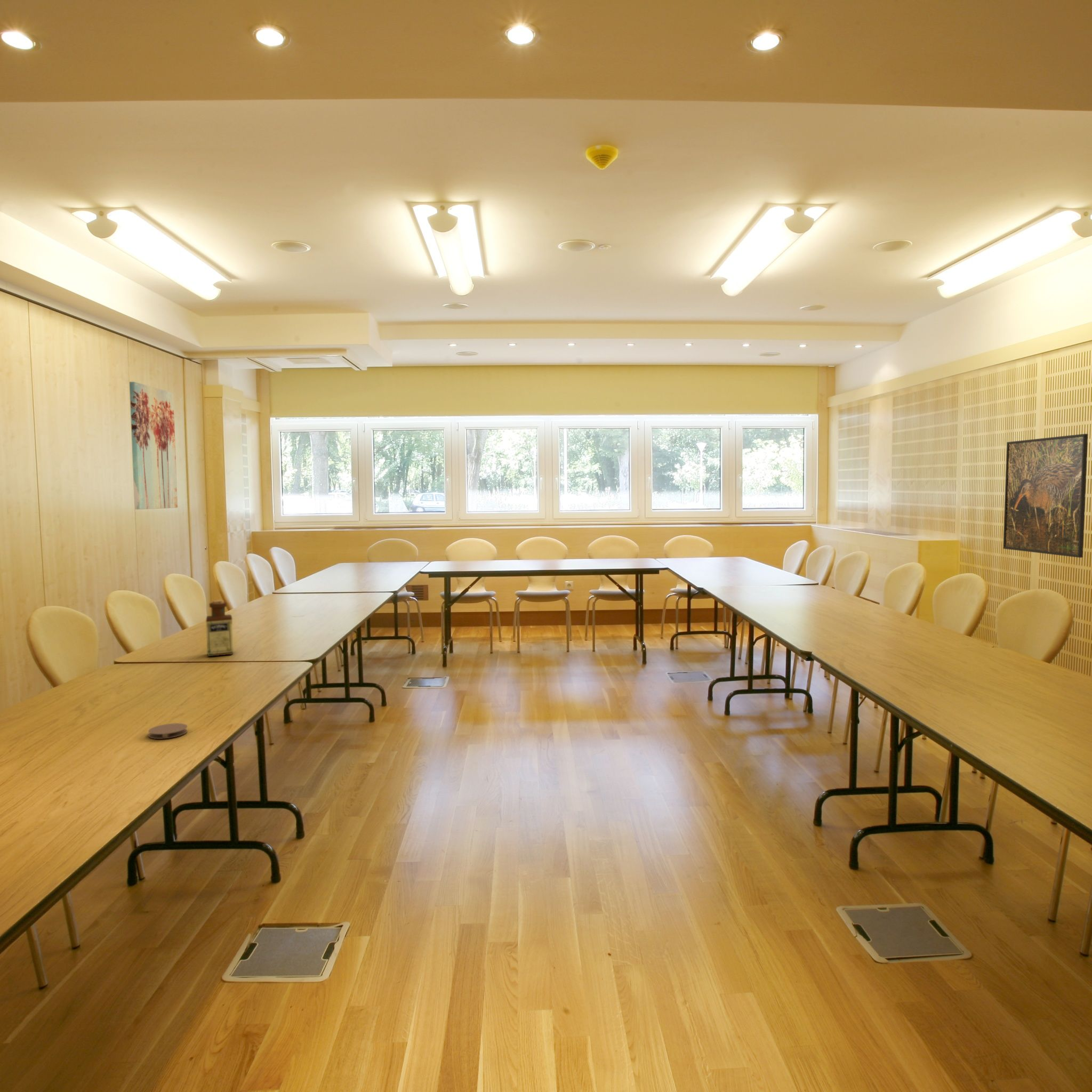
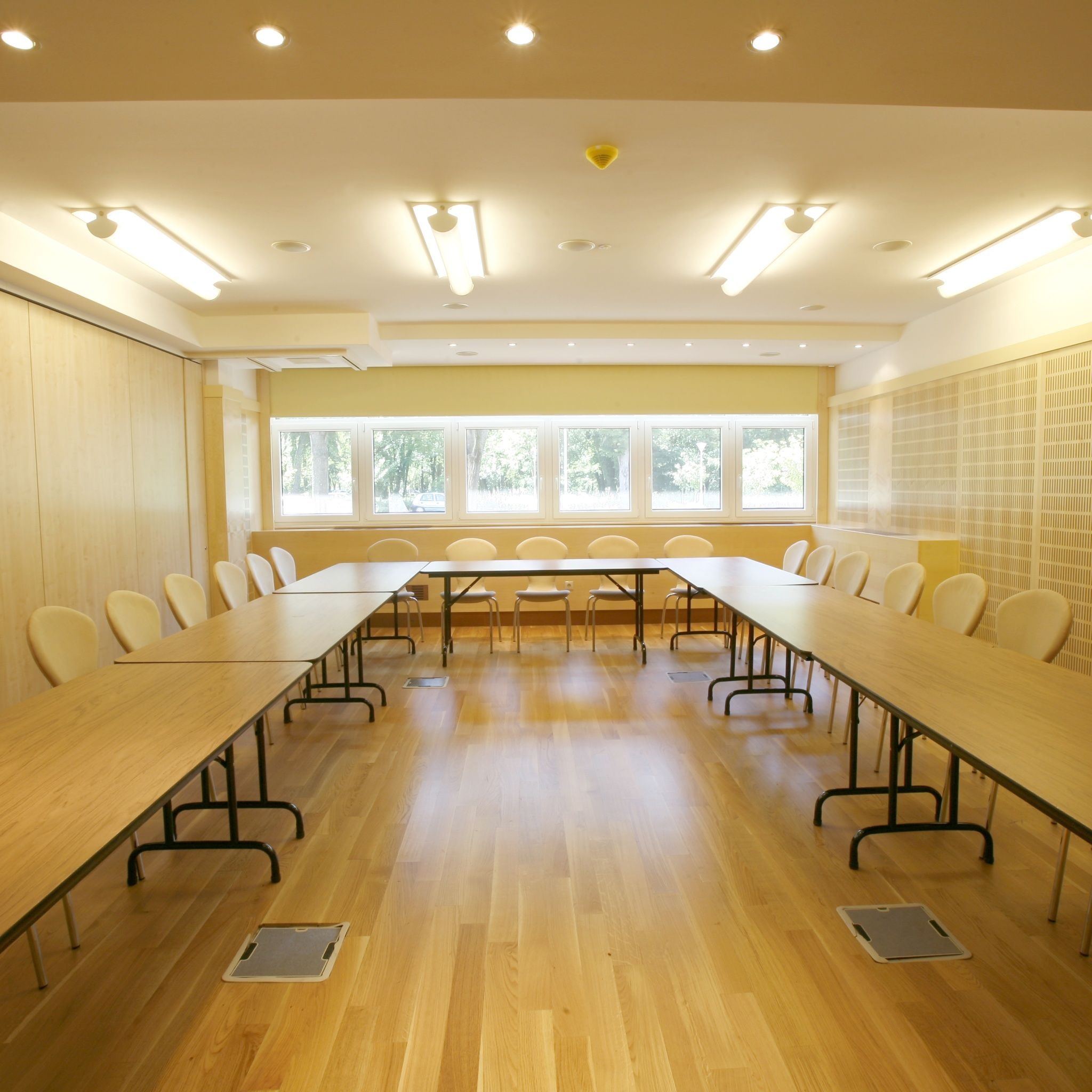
- bottle [205,599,234,657]
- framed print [1002,433,1088,558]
- coaster [148,722,188,740]
- wall art [129,381,178,510]
